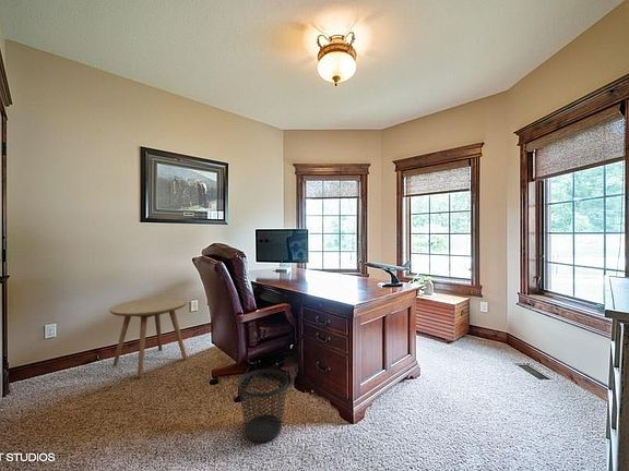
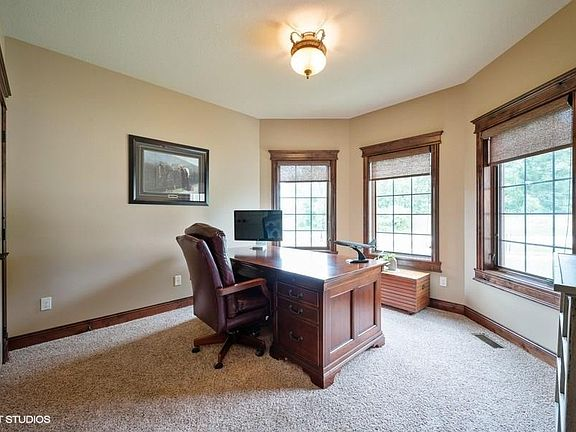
- wastebasket [237,367,289,443]
- side table [108,297,188,379]
